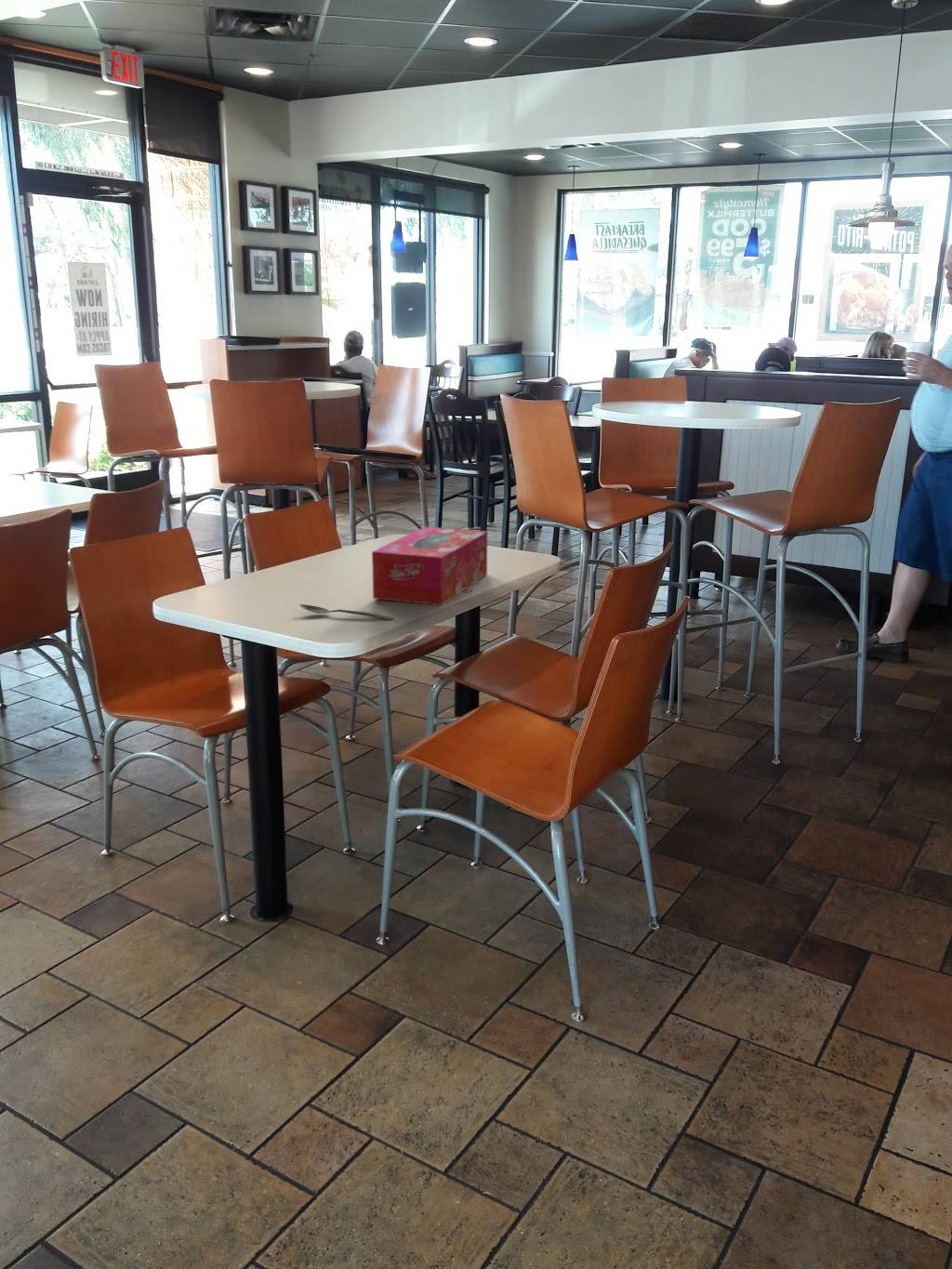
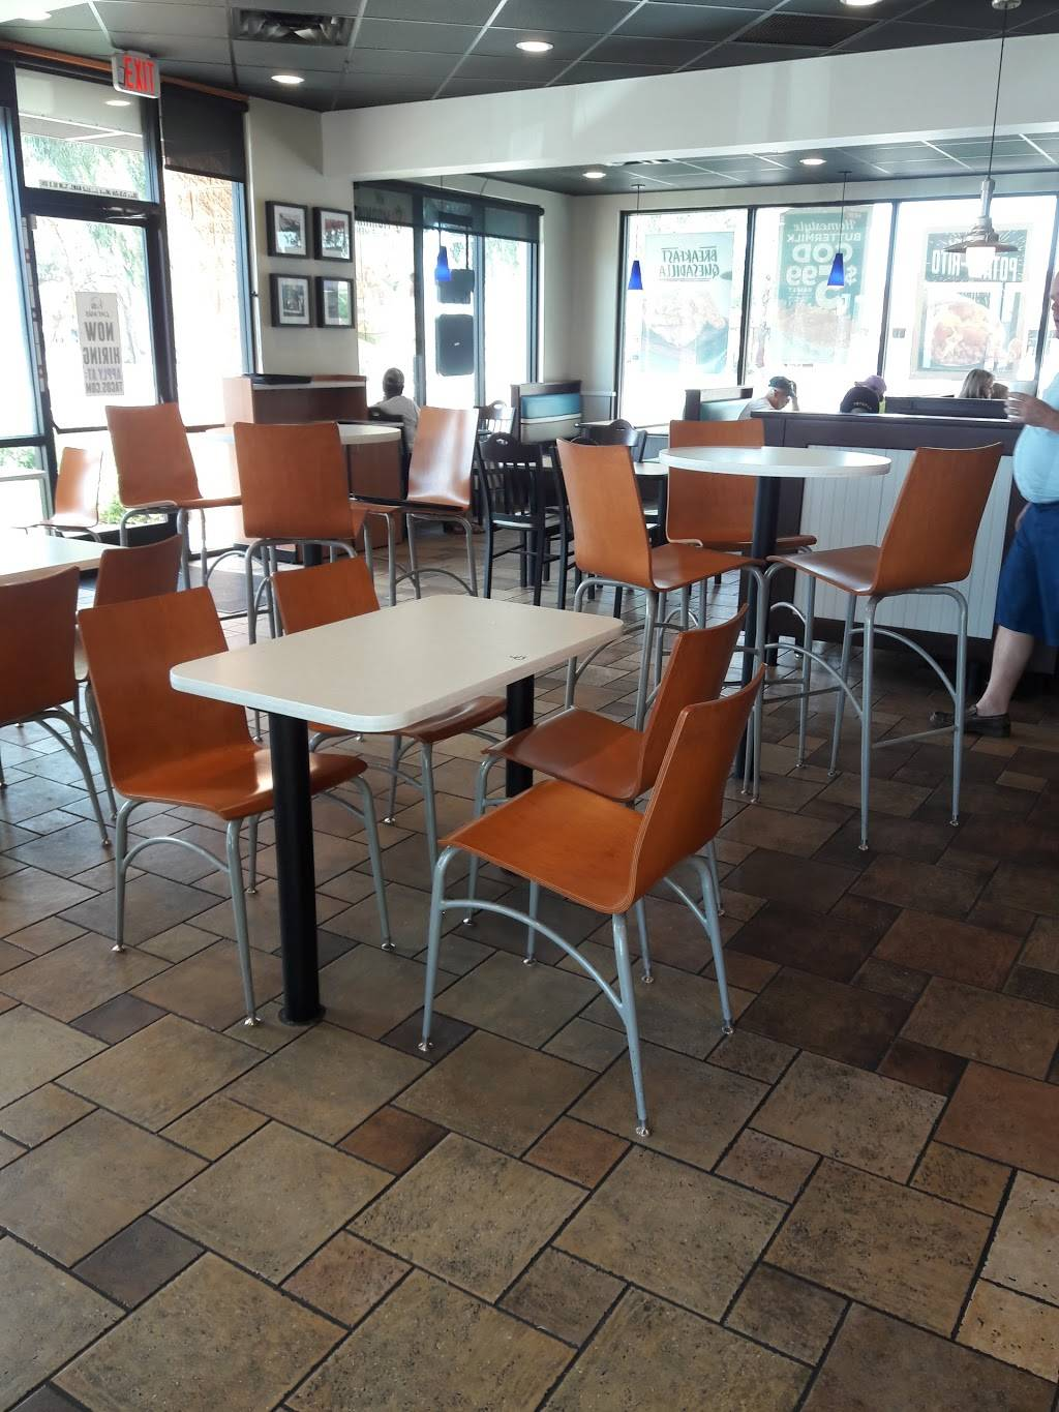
- tissue box [371,525,488,606]
- spoon [299,603,394,621]
